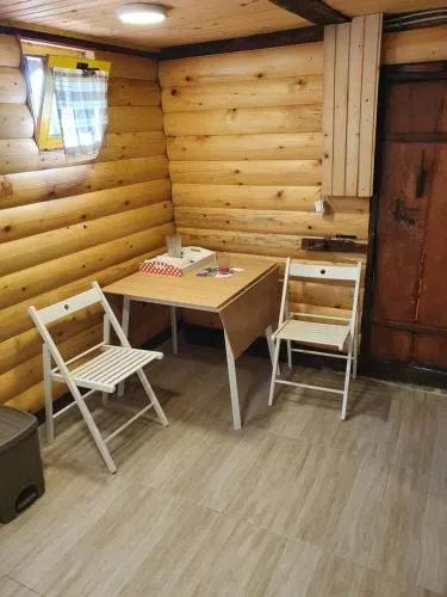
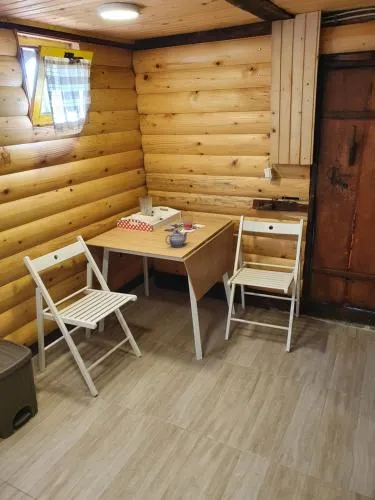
+ teapot [164,229,189,248]
